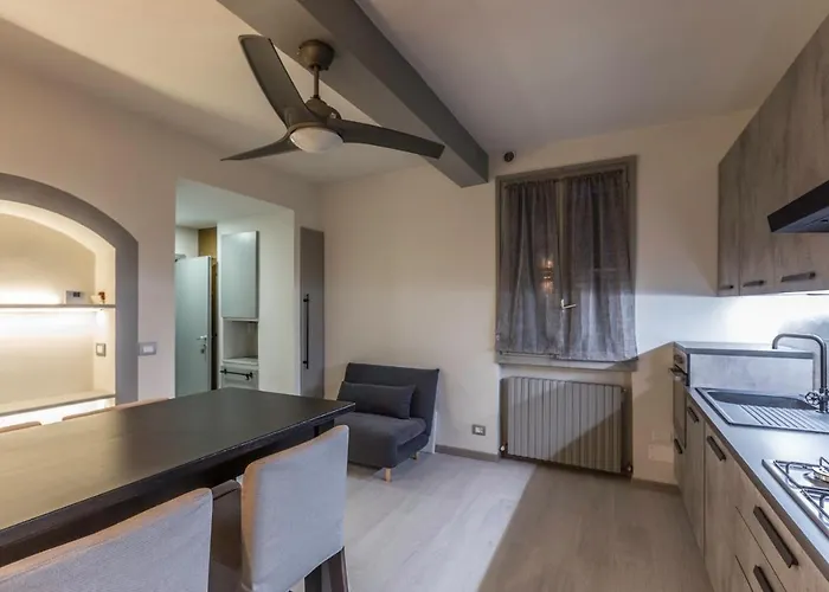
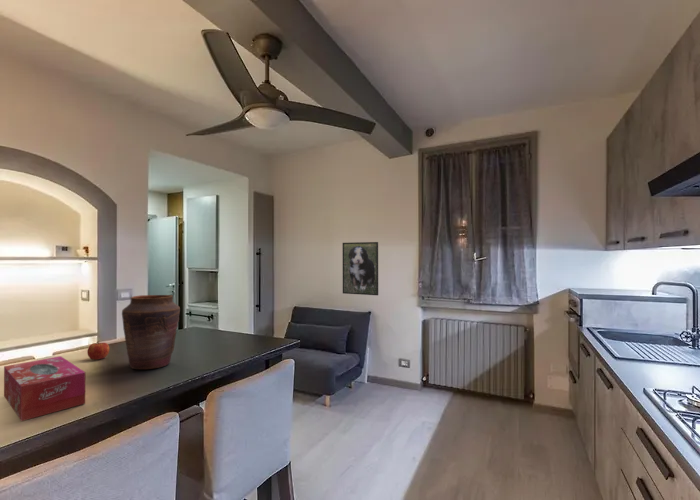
+ fruit [86,341,110,361]
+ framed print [342,241,379,296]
+ vase [121,294,181,370]
+ tissue box [3,355,86,422]
